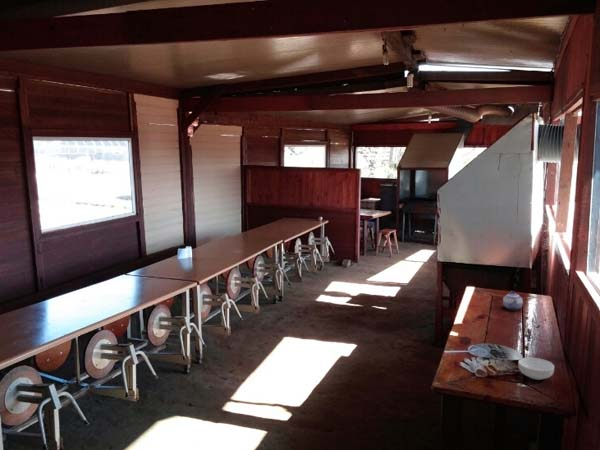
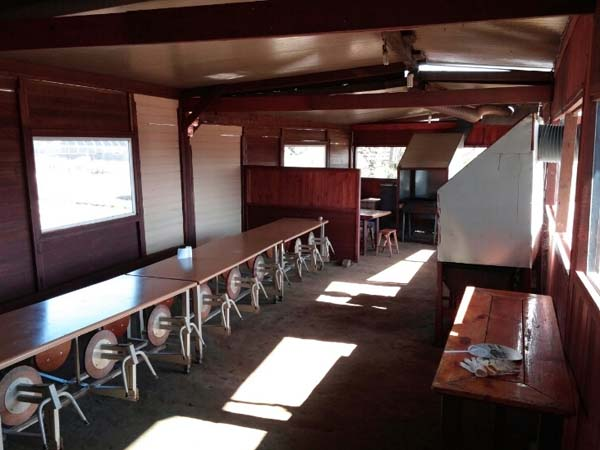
- teapot [502,290,524,311]
- cereal bowl [517,357,555,381]
